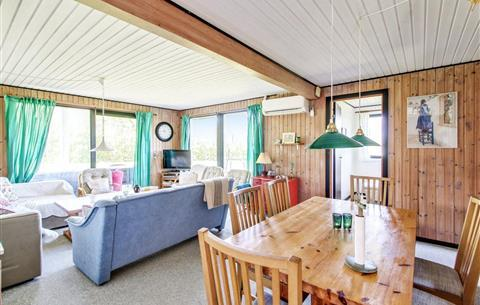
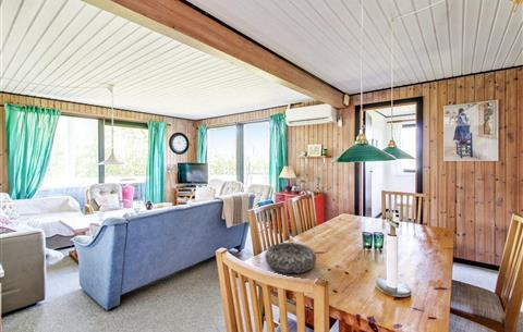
+ decorative bowl [264,242,317,274]
